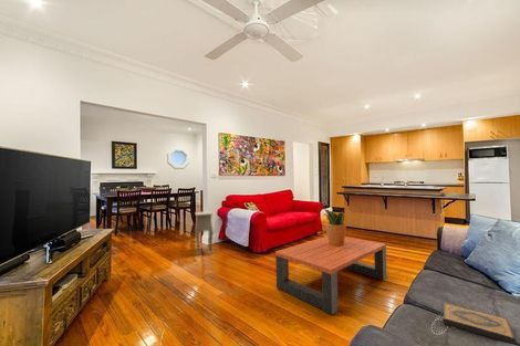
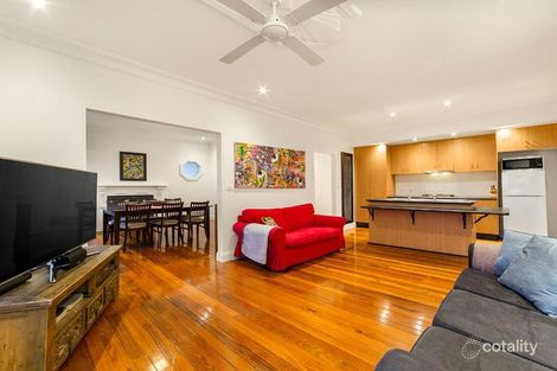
- side table [194,210,220,256]
- coffee table [274,235,388,315]
- hardback book [441,302,517,346]
- potted plant [322,207,347,245]
